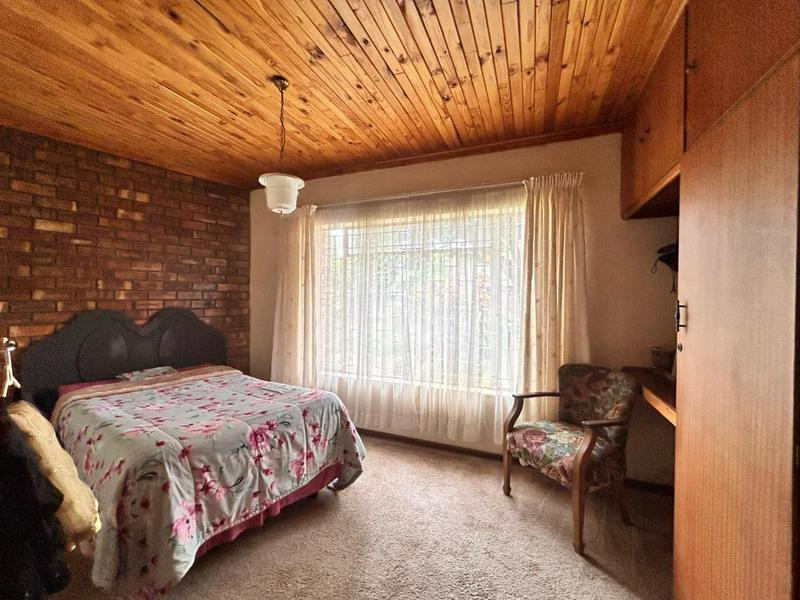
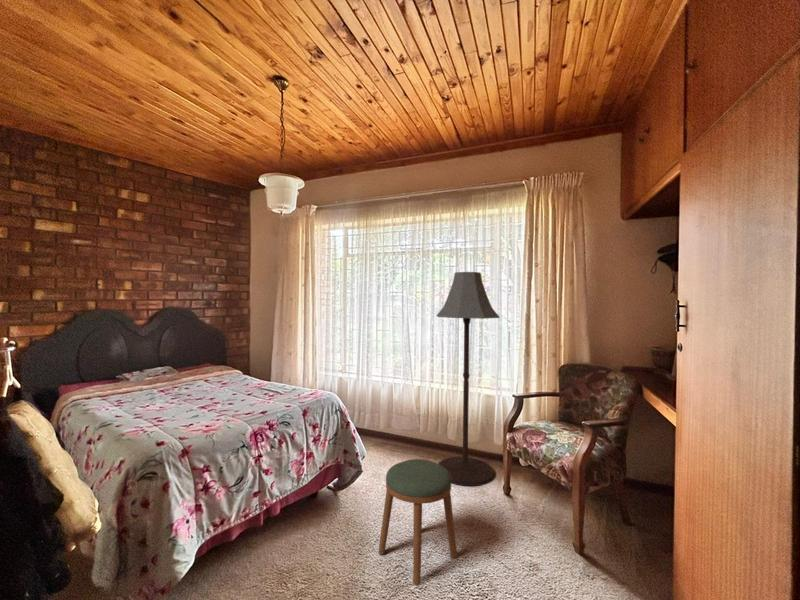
+ stool [377,458,458,587]
+ floor lamp [435,271,501,487]
